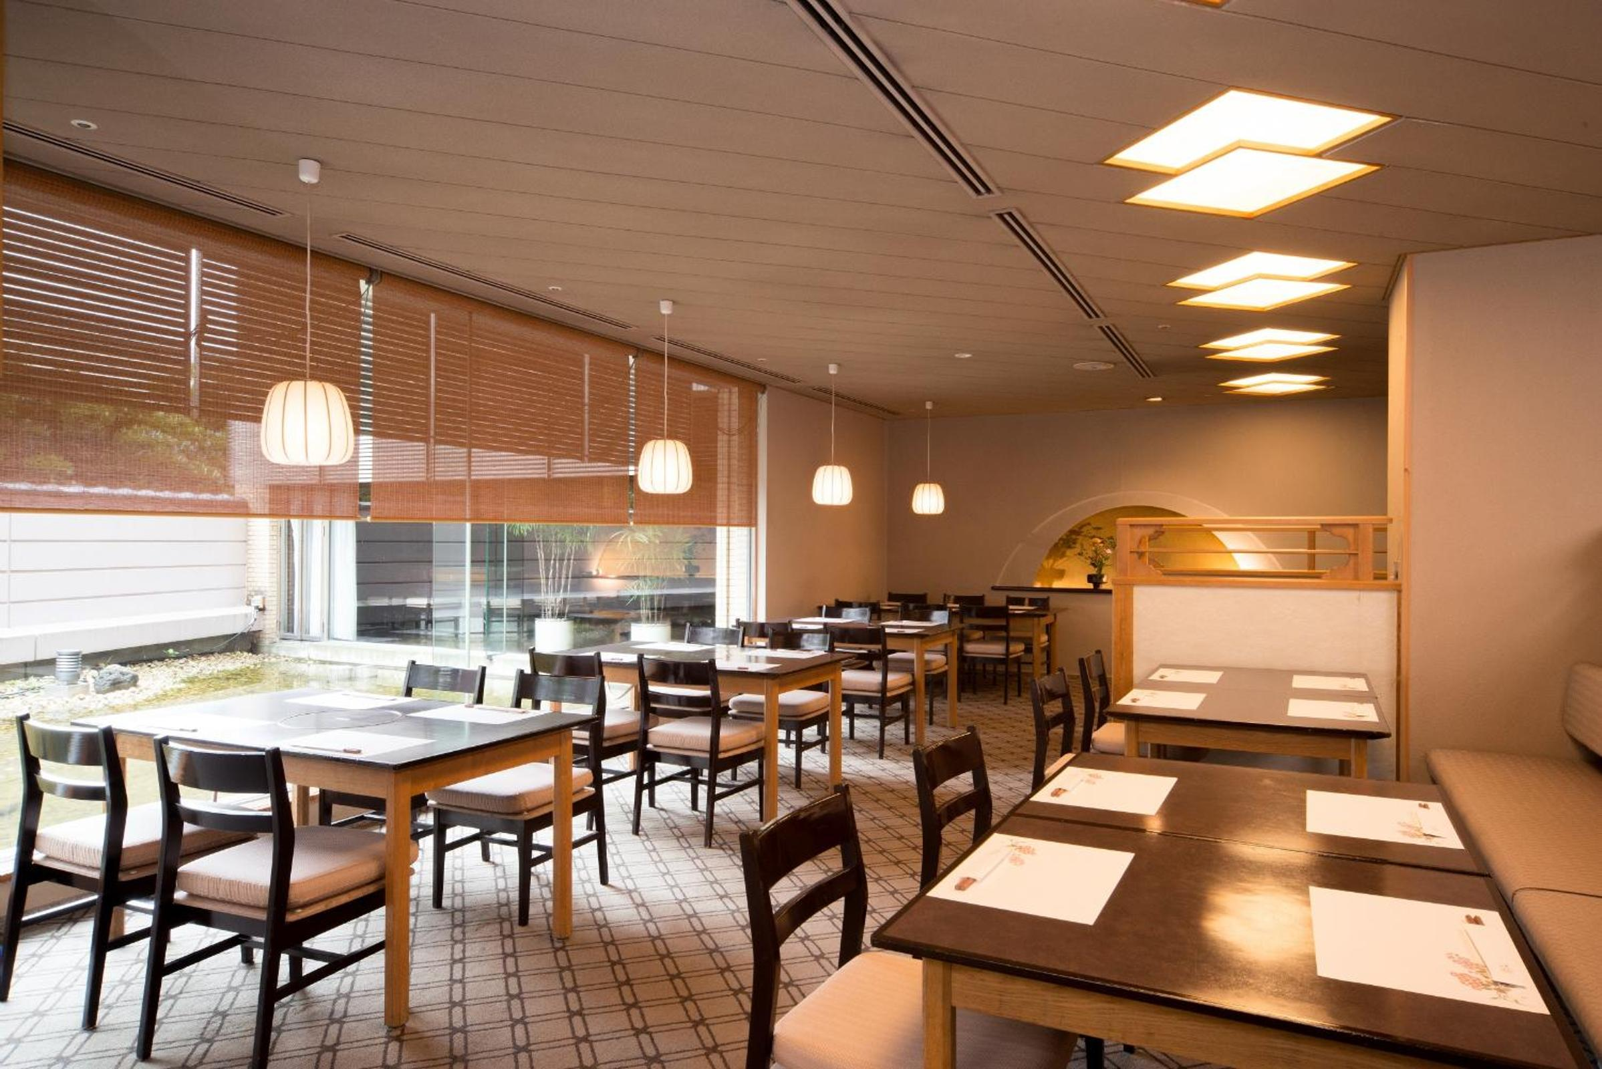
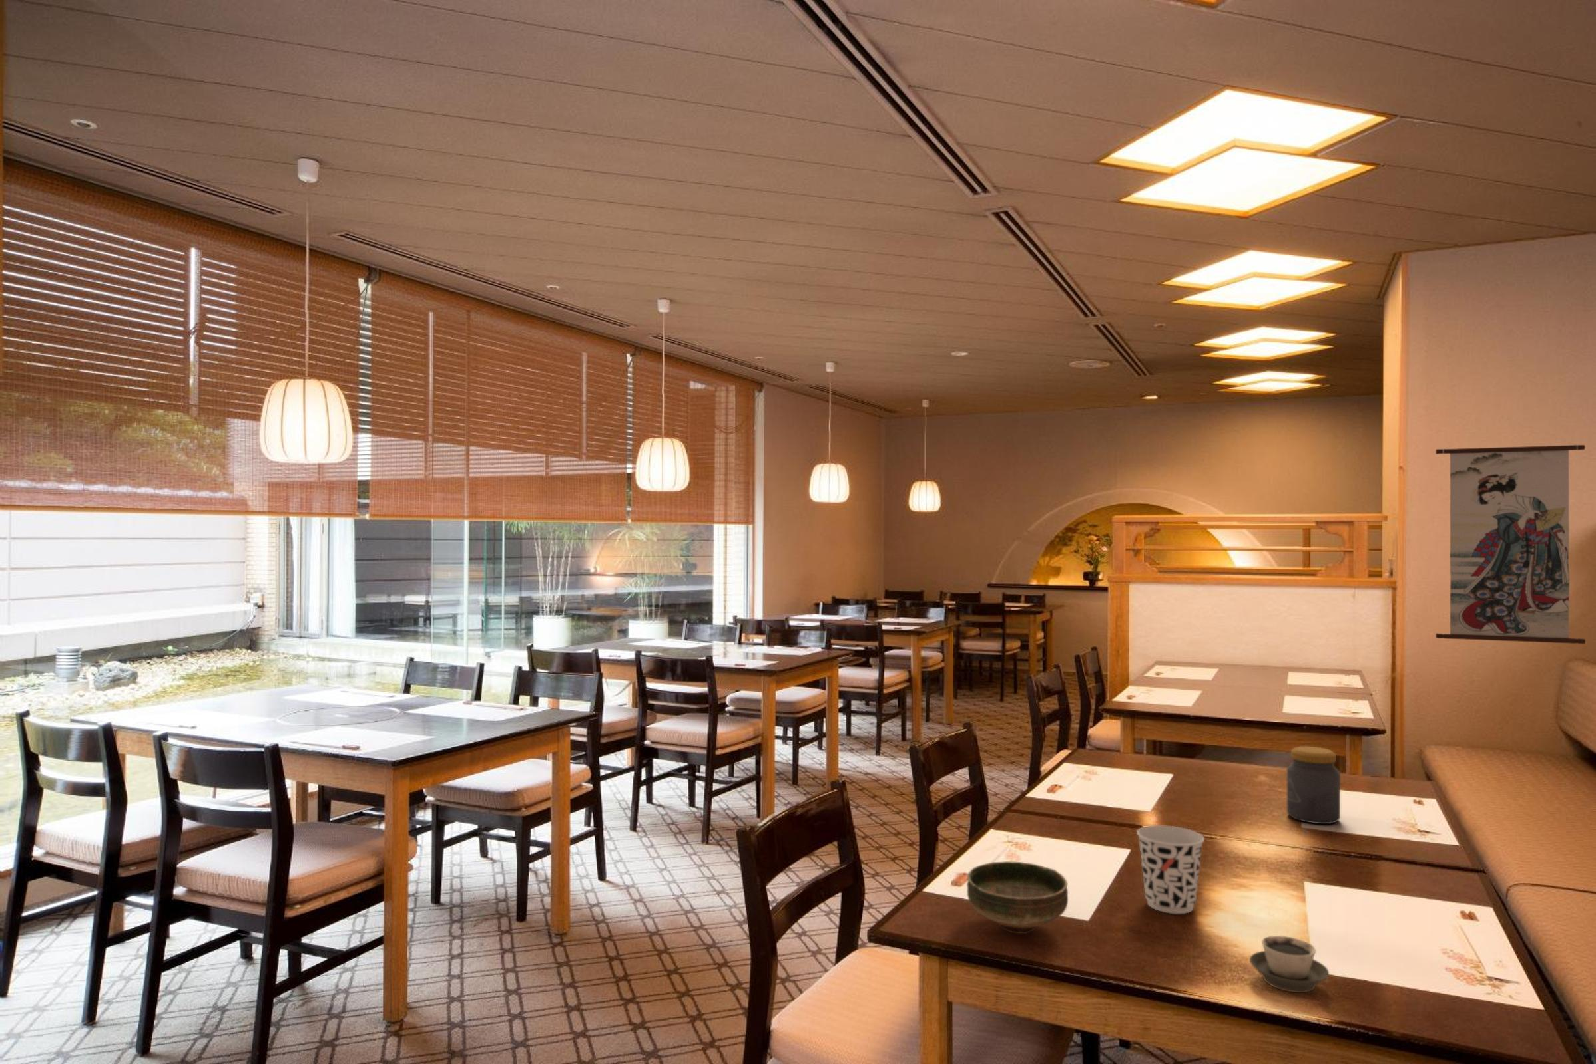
+ wall scroll [1434,418,1586,645]
+ jar [1286,746,1340,824]
+ cup [1136,824,1205,914]
+ bowl [966,861,1068,935]
+ cup [1249,935,1330,993]
